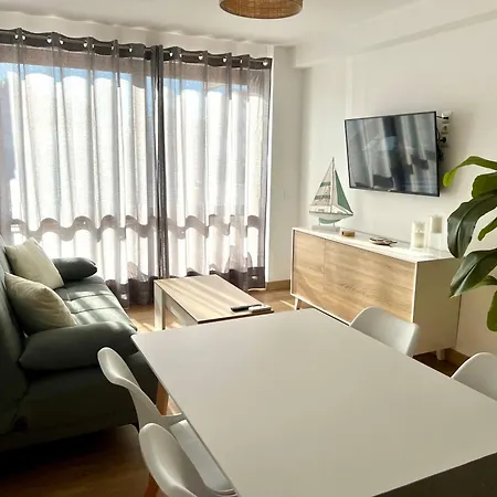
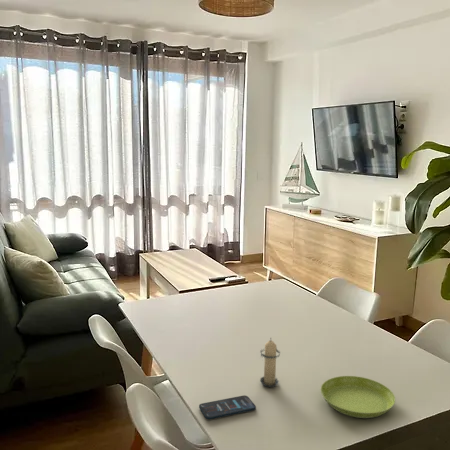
+ candle [259,338,281,388]
+ smartphone [198,394,257,420]
+ saucer [320,375,396,419]
